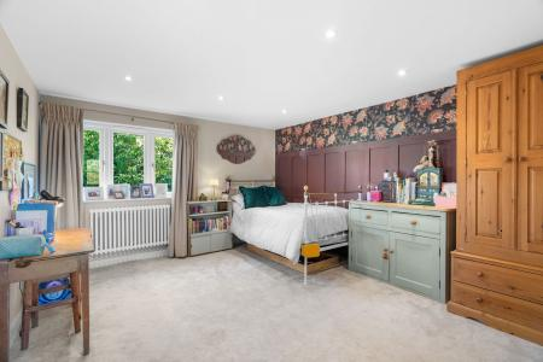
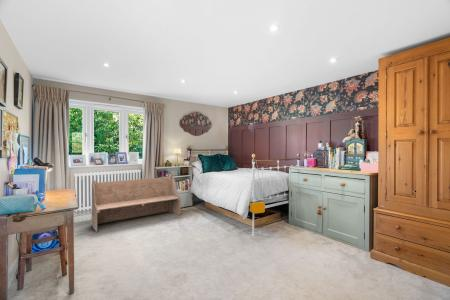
+ bench [91,174,182,233]
